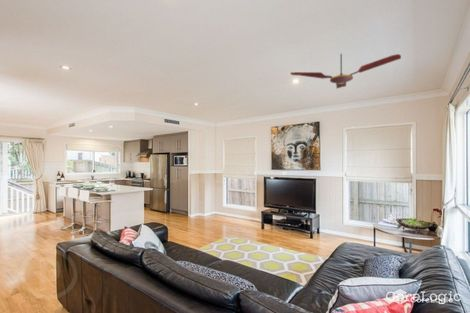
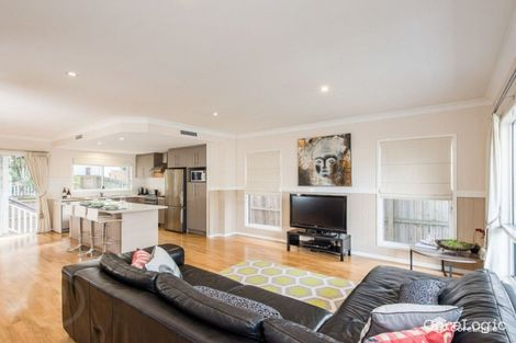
- ceiling fan [289,53,402,90]
